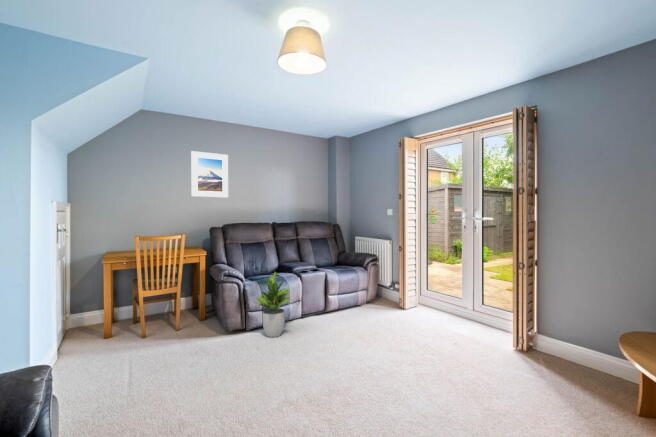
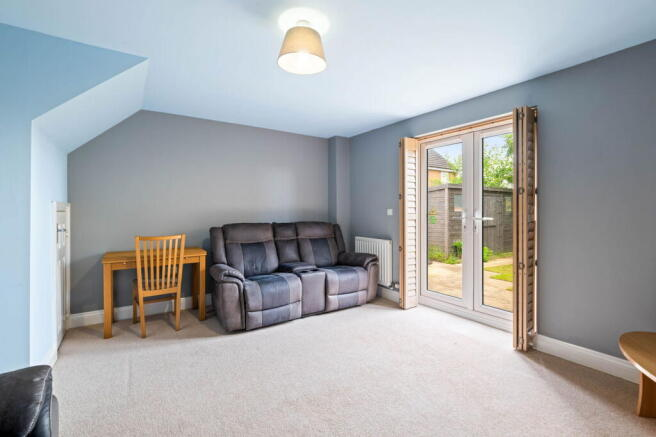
- potted plant [253,271,292,338]
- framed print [190,150,229,199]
